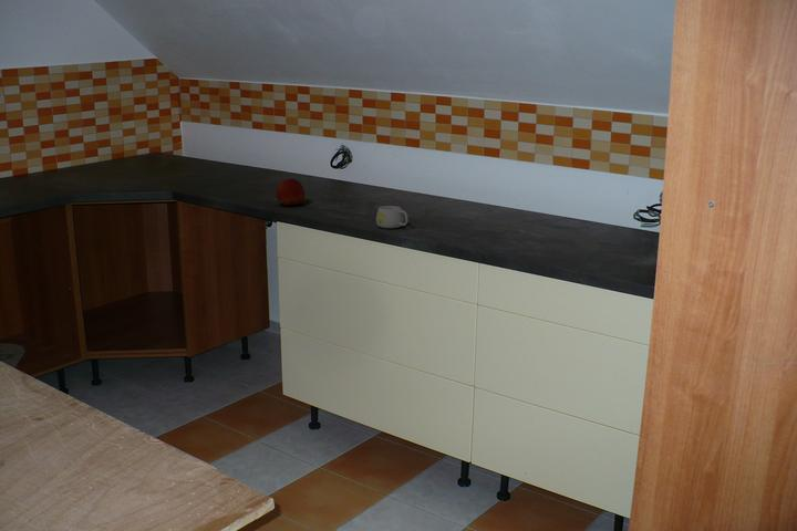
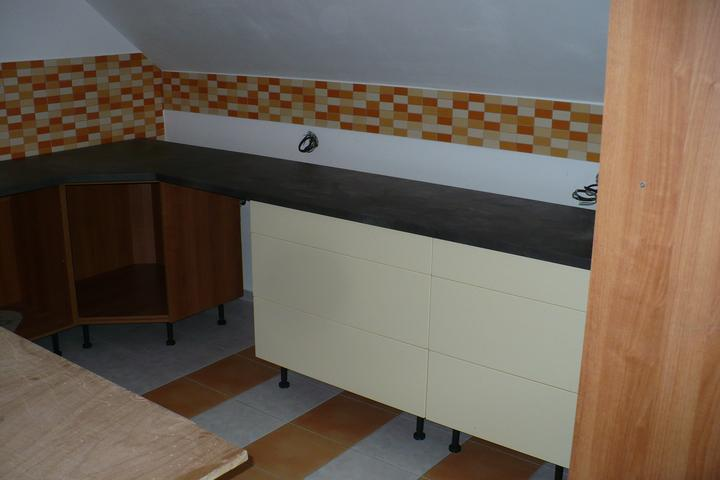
- fruit [276,177,306,207]
- mug [375,205,410,229]
